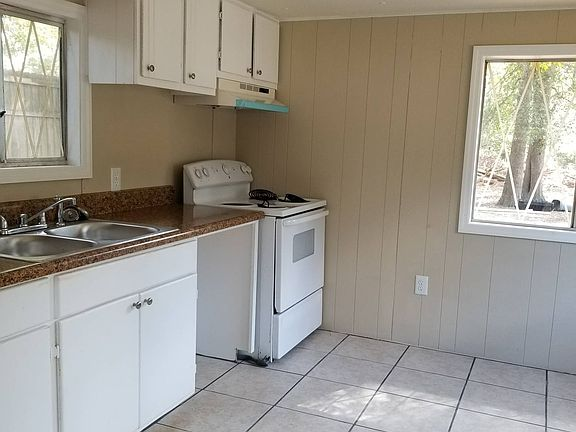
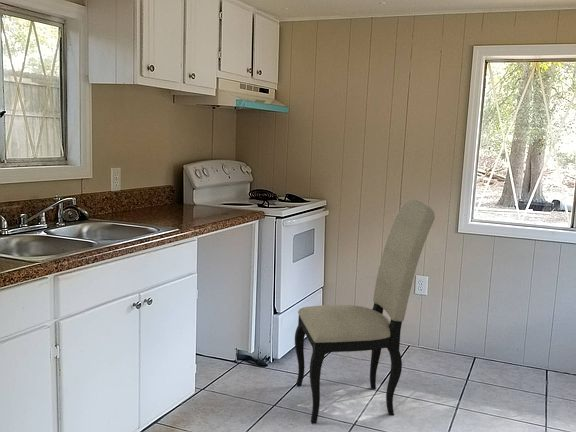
+ dining chair [294,199,436,425]
